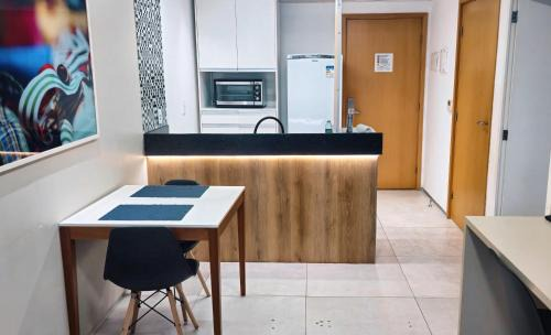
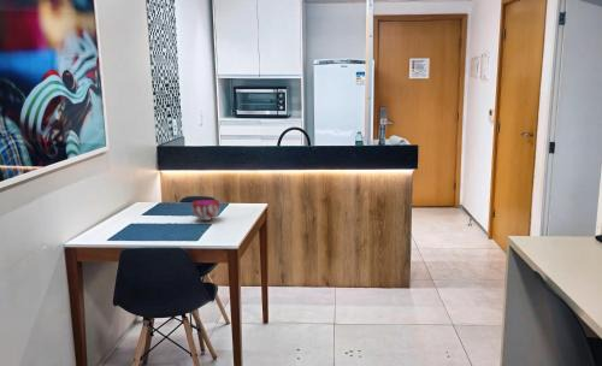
+ decorative bowl [190,199,222,222]
